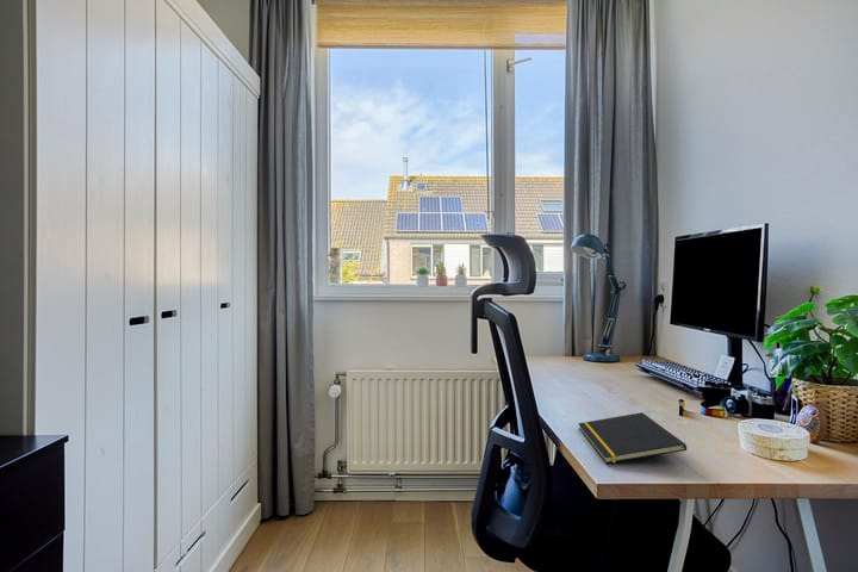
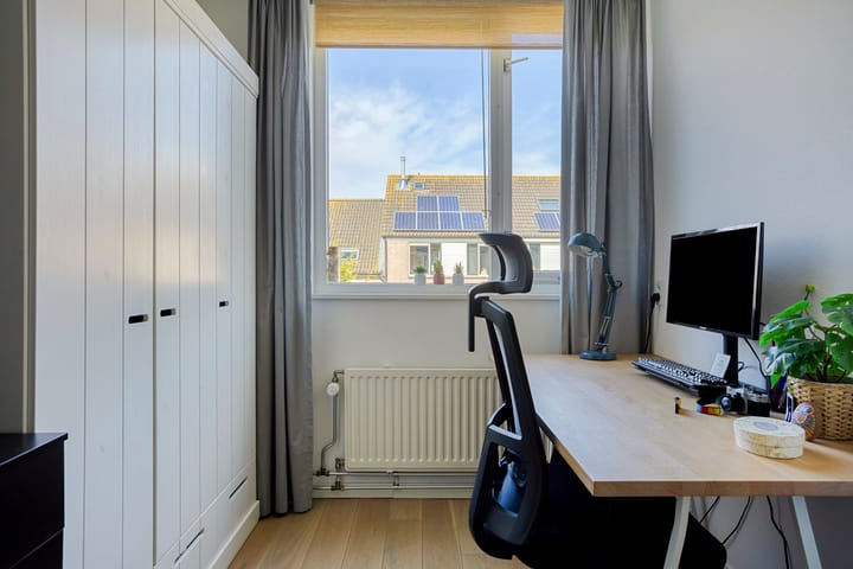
- notepad [577,411,688,465]
